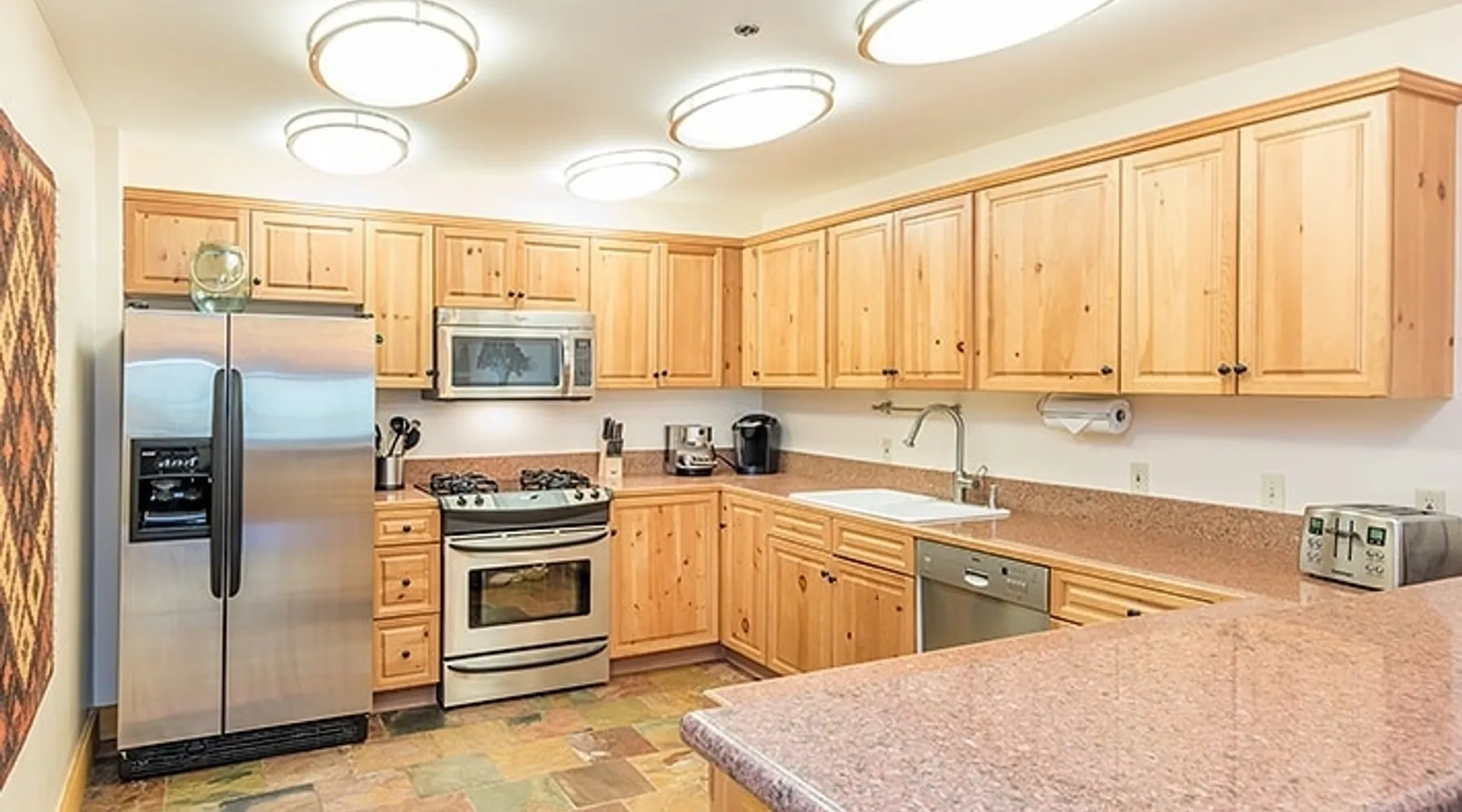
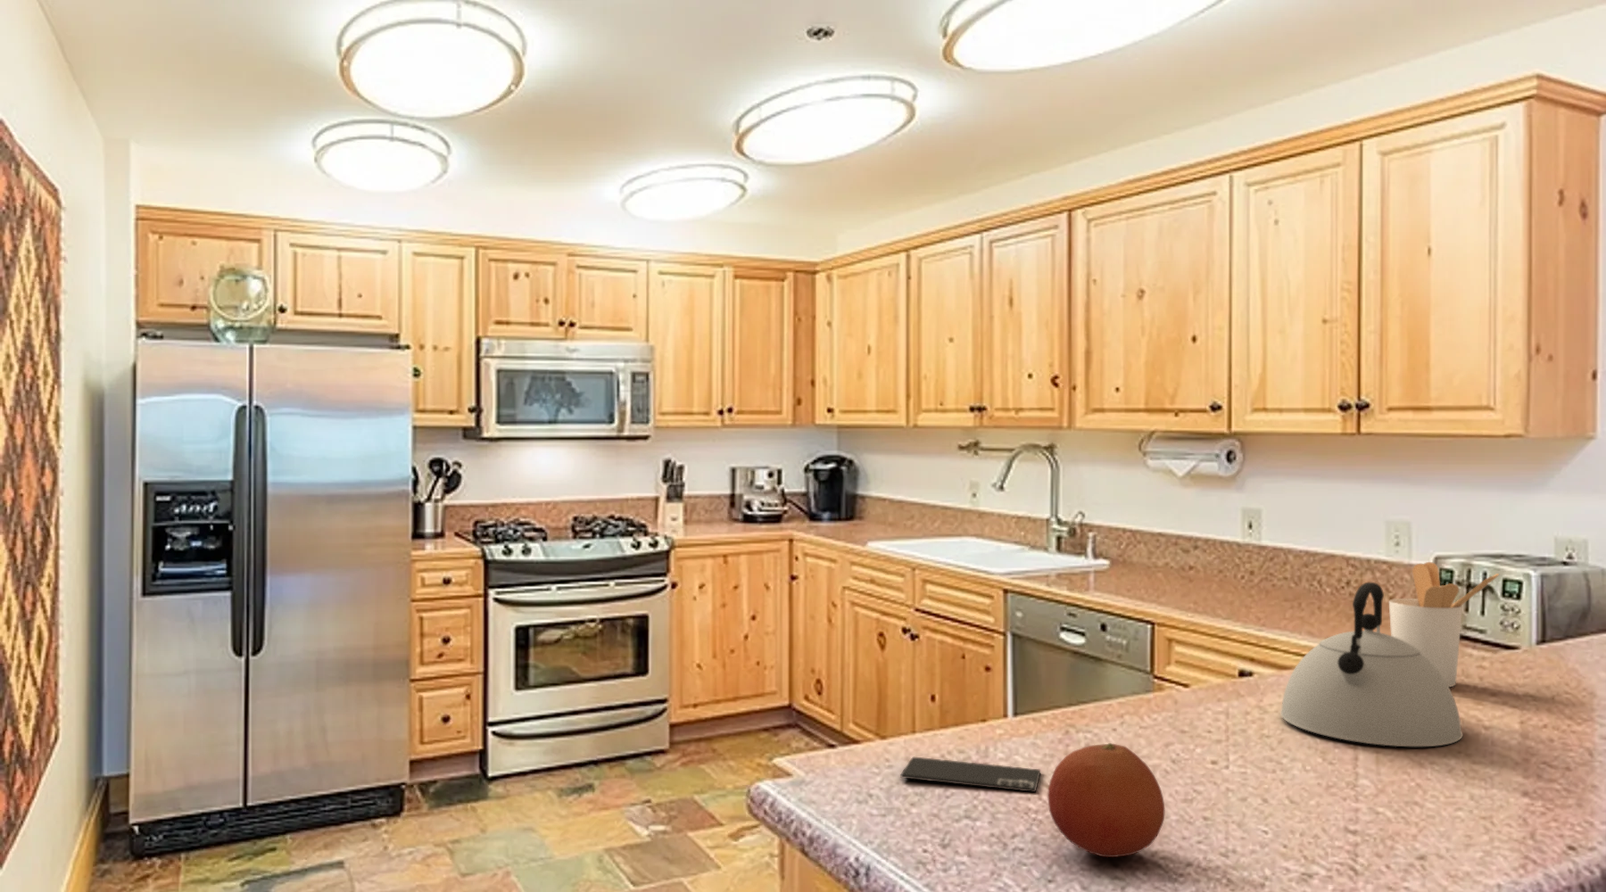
+ utensil holder [1388,561,1499,688]
+ smartphone [901,756,1041,793]
+ fruit [1047,743,1167,858]
+ kettle [1280,581,1463,747]
